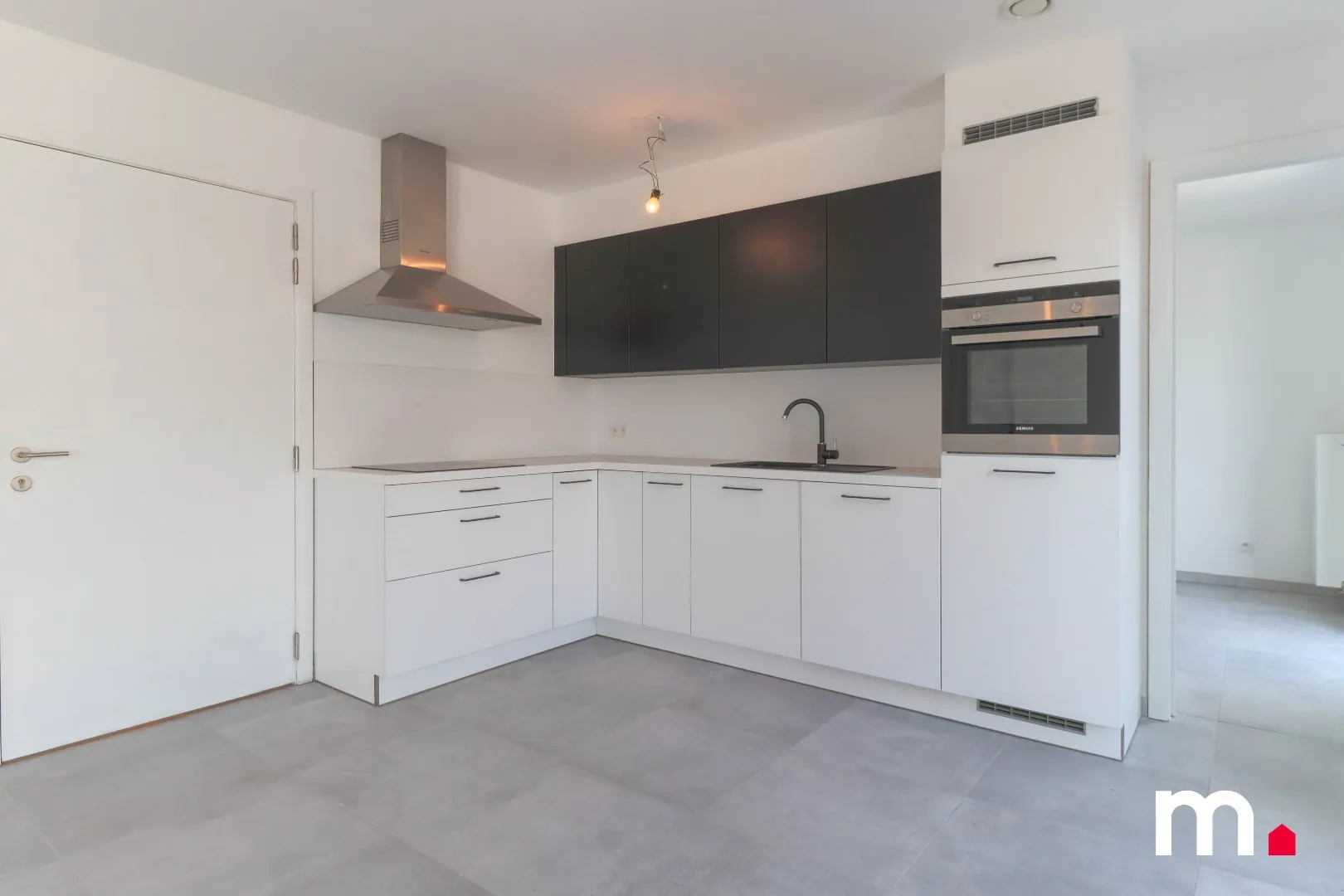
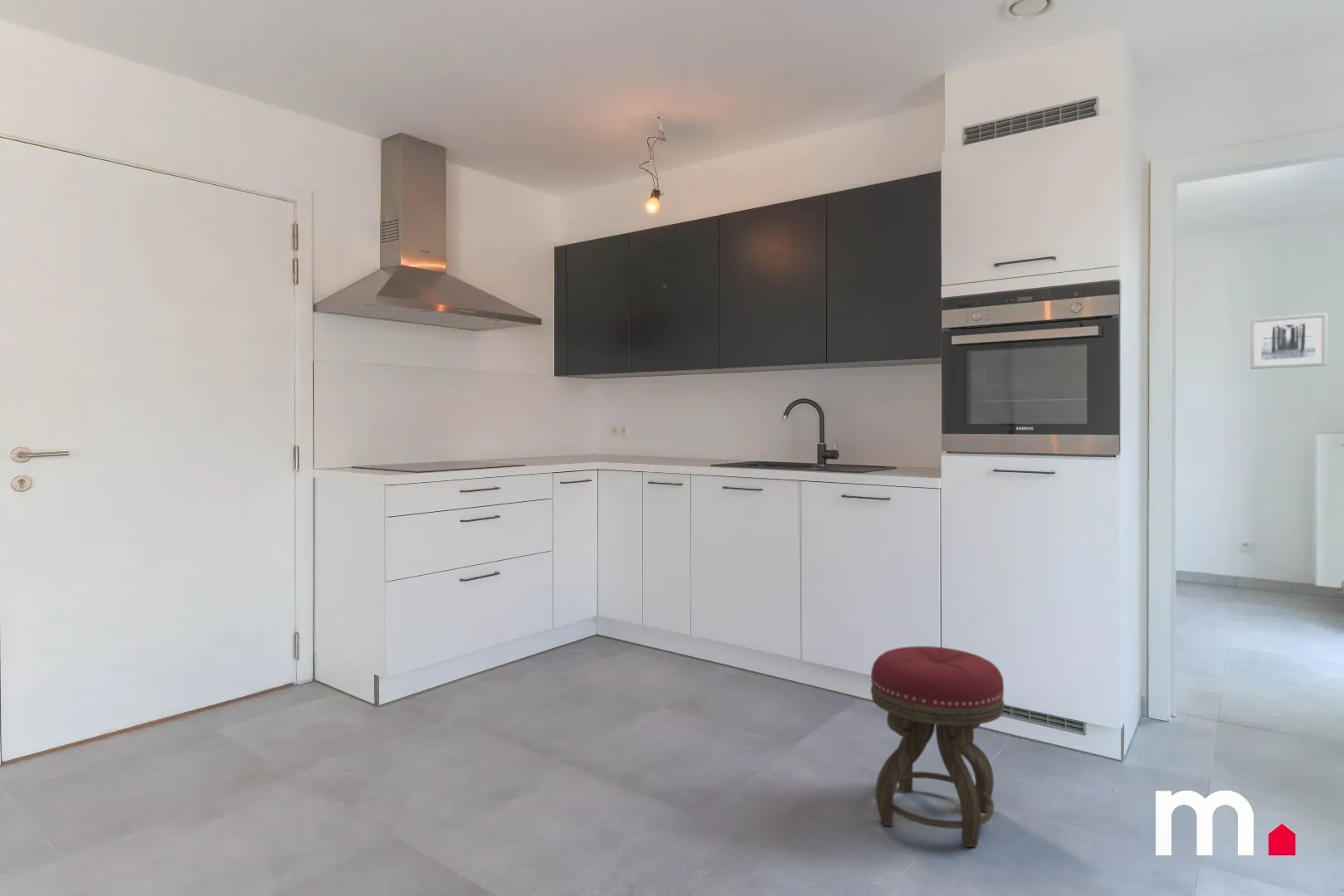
+ wall art [1249,312,1328,370]
+ stool [869,645,1006,848]
